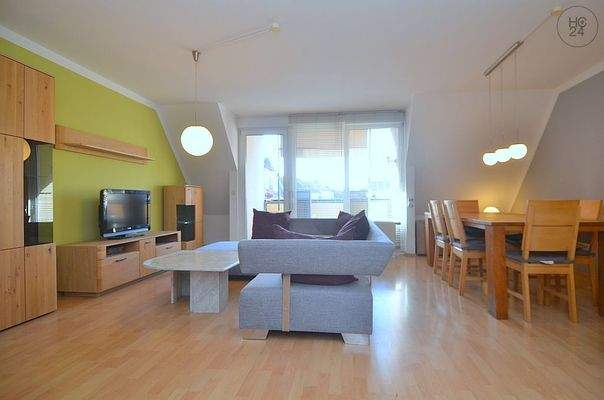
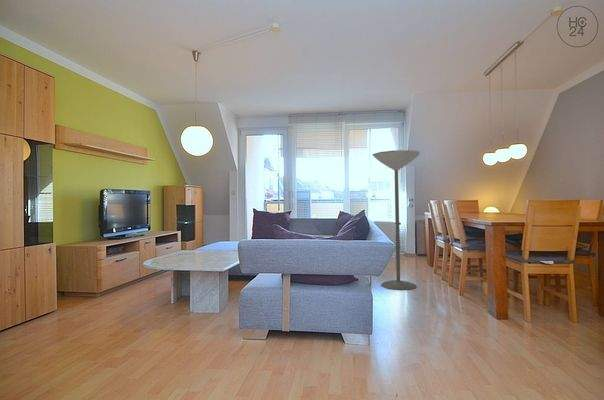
+ floor lamp [372,149,421,291]
